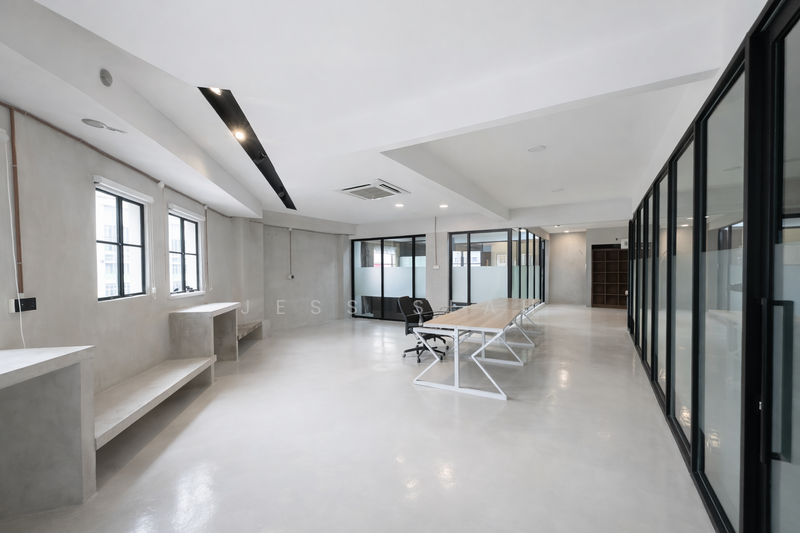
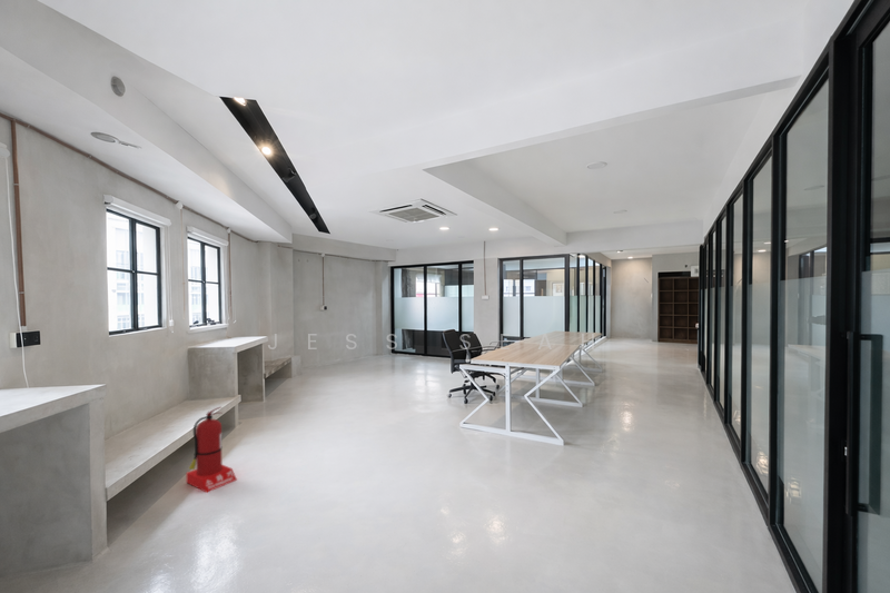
+ fire extinguisher [186,406,238,494]
